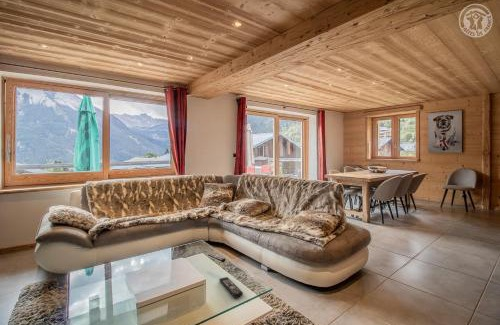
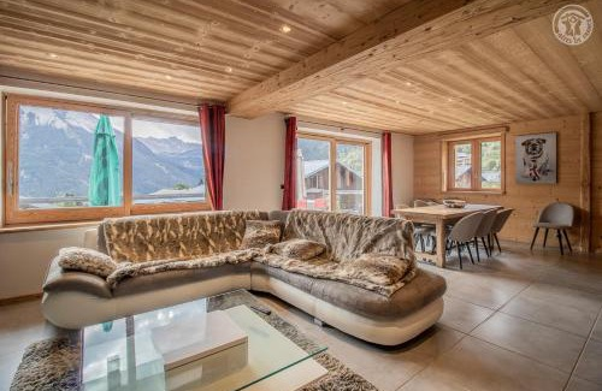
- remote control [218,276,244,299]
